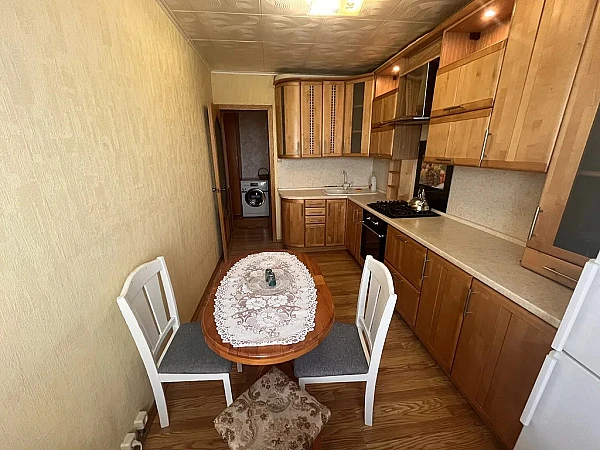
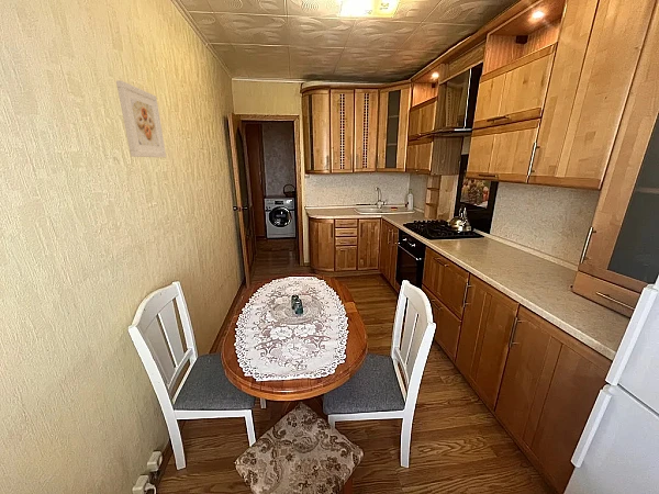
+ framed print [115,79,167,158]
